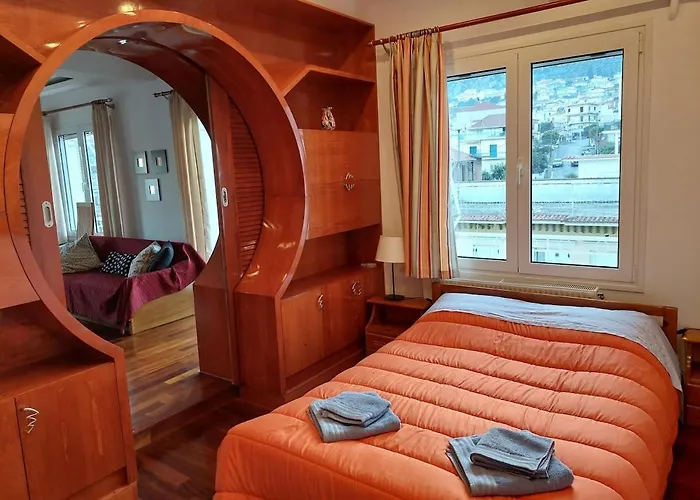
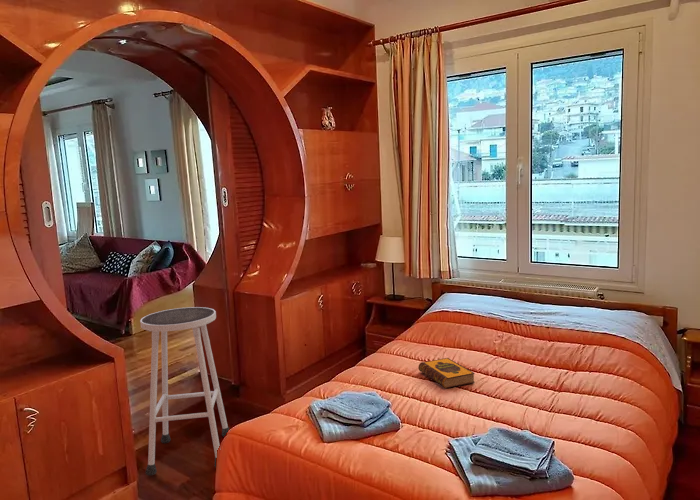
+ hardback book [417,357,476,389]
+ stool [139,306,230,476]
